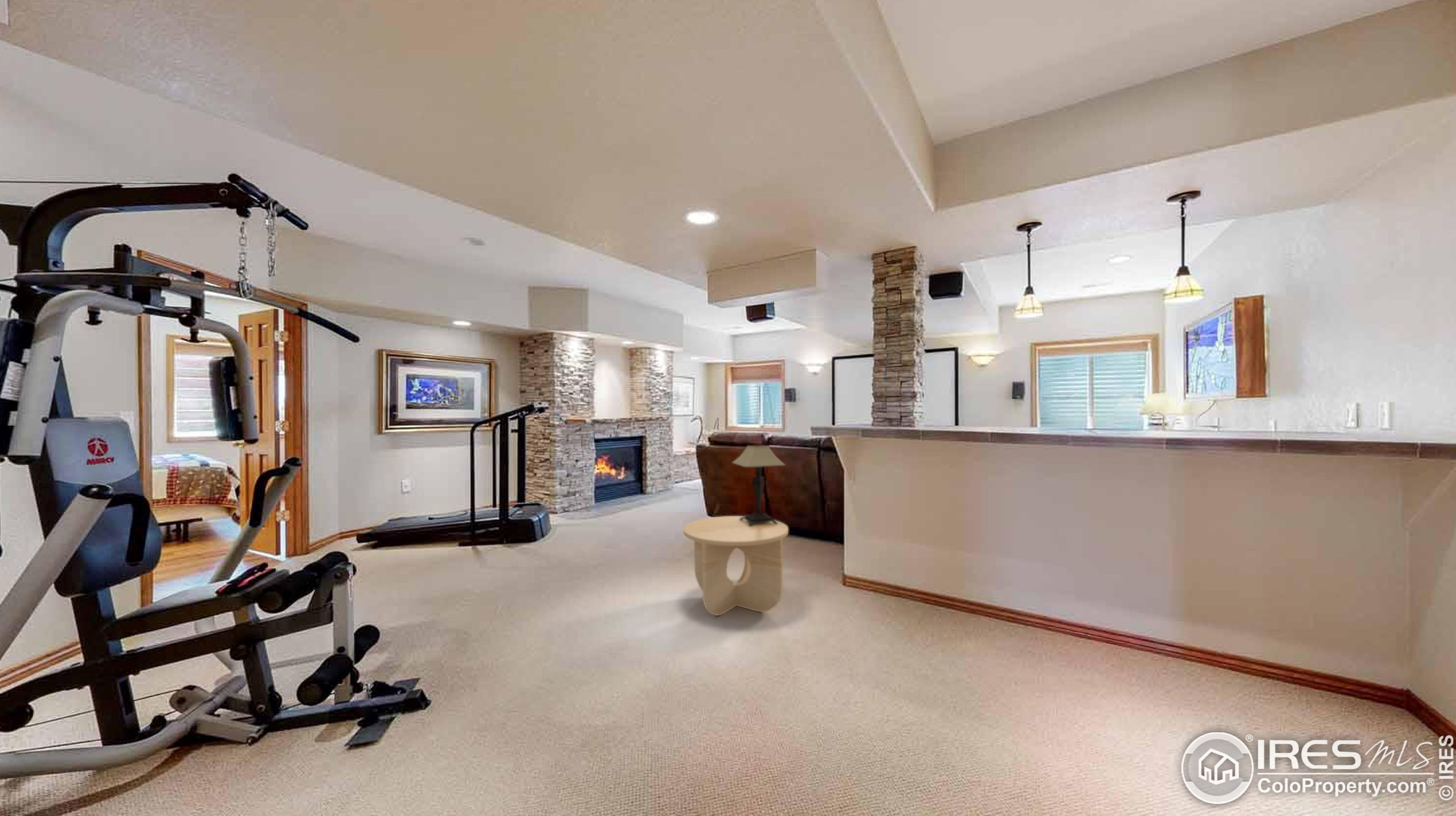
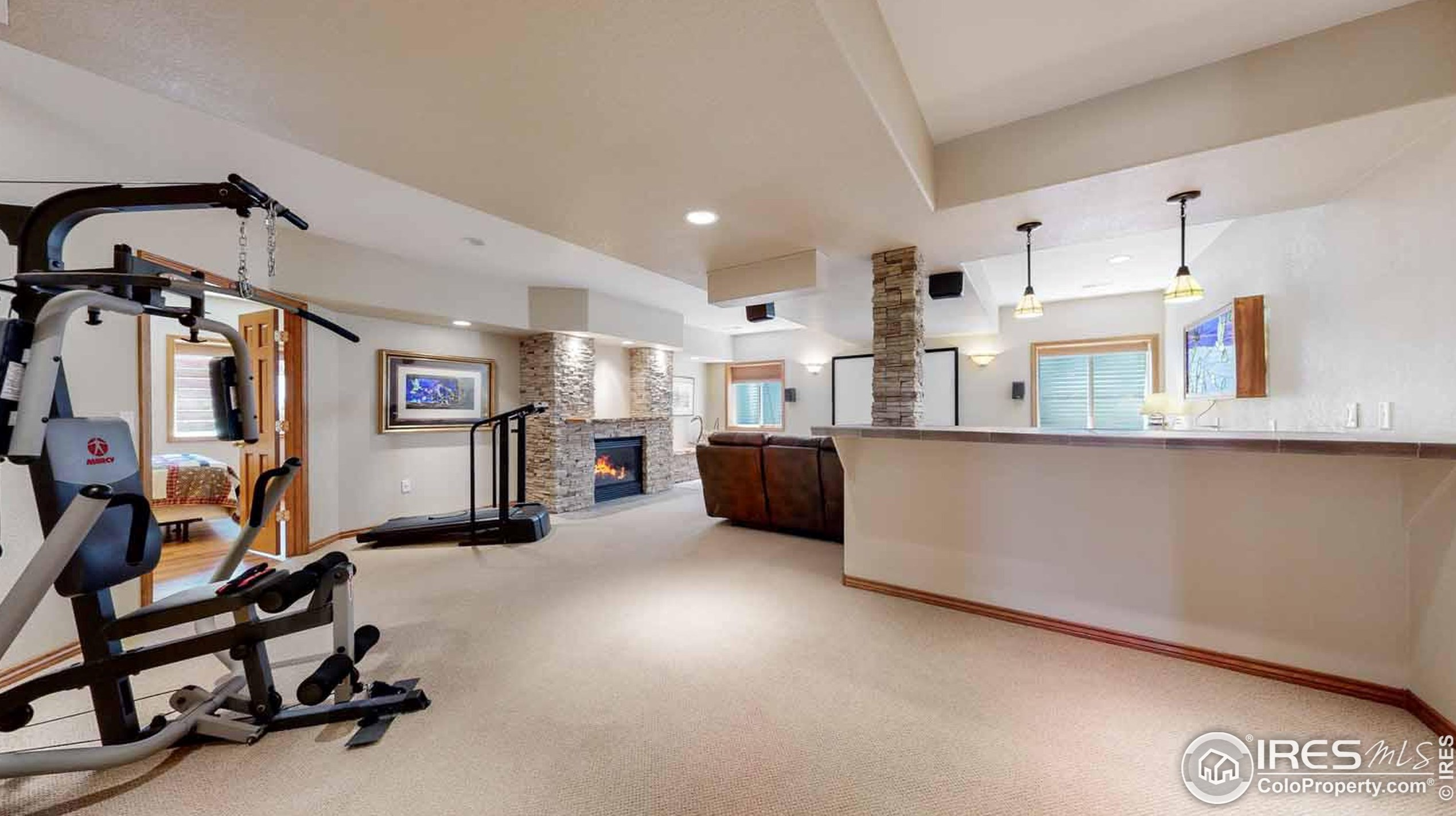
- side table [683,515,789,616]
- table lamp [731,445,786,526]
